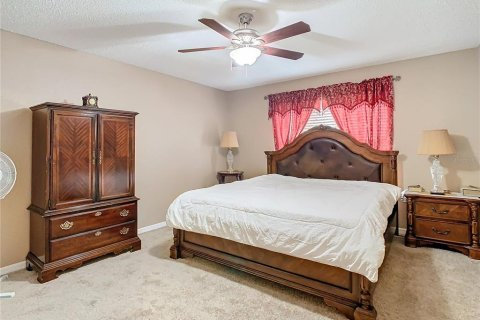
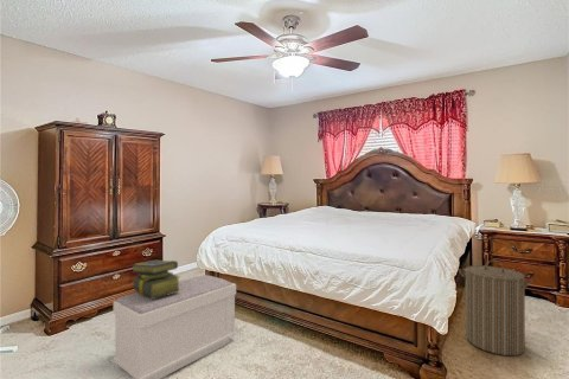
+ bench [113,274,237,379]
+ laundry hamper [458,259,533,356]
+ stack of books [130,259,181,298]
